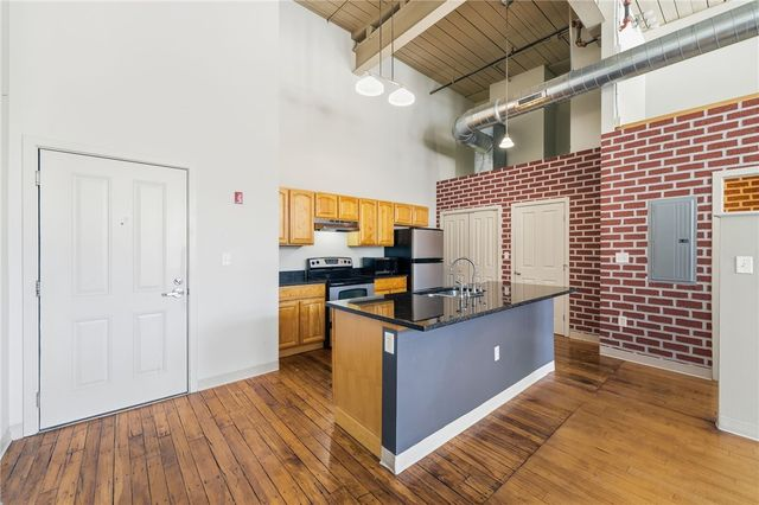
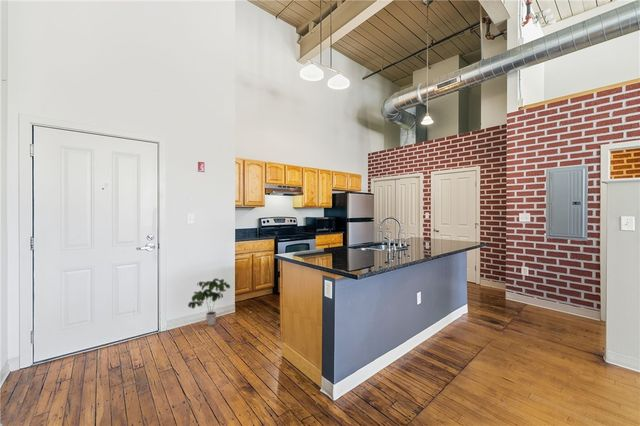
+ potted plant [187,277,231,327]
